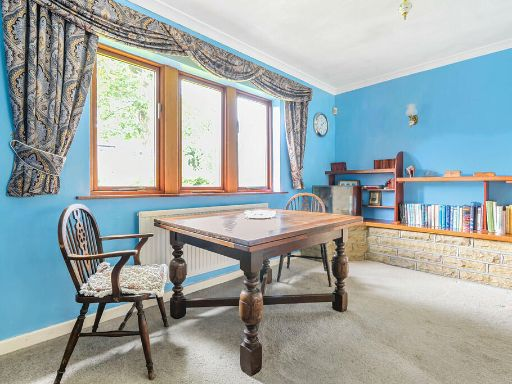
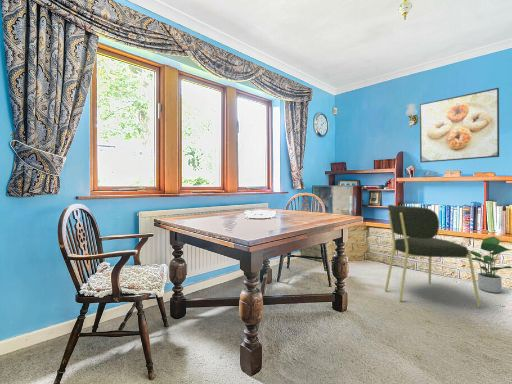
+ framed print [419,87,500,164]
+ potted plant [468,236,512,294]
+ dining chair [384,204,481,308]
